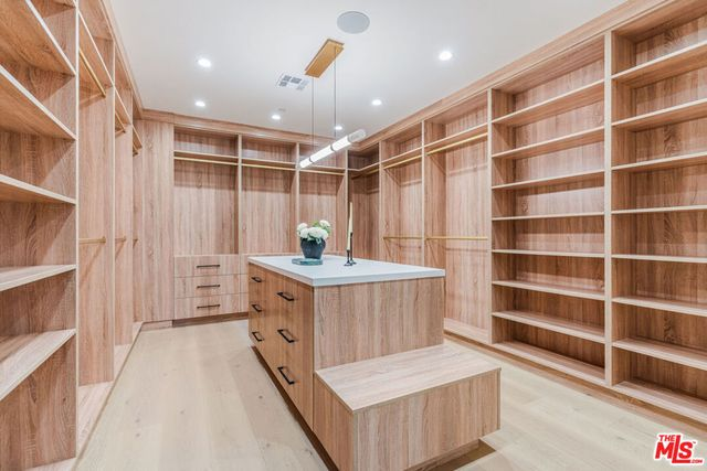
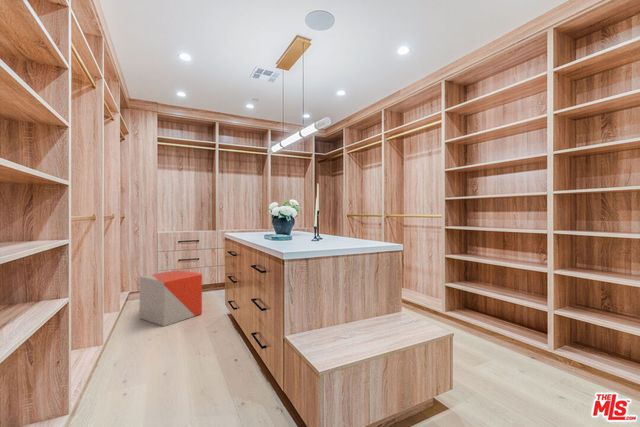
+ stool [139,269,203,327]
